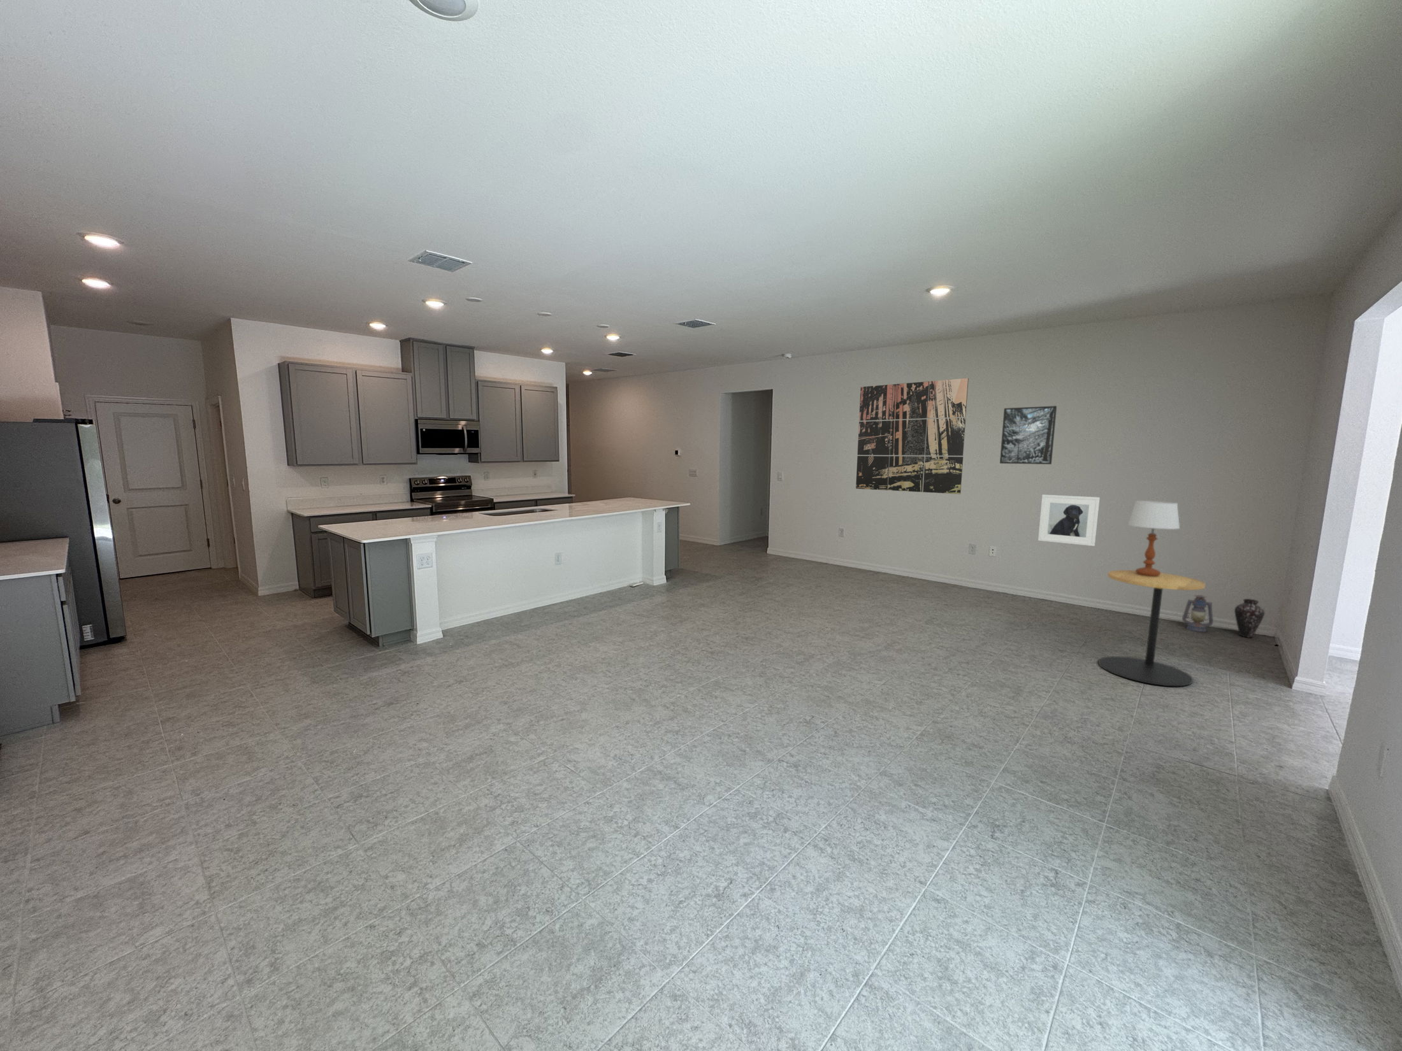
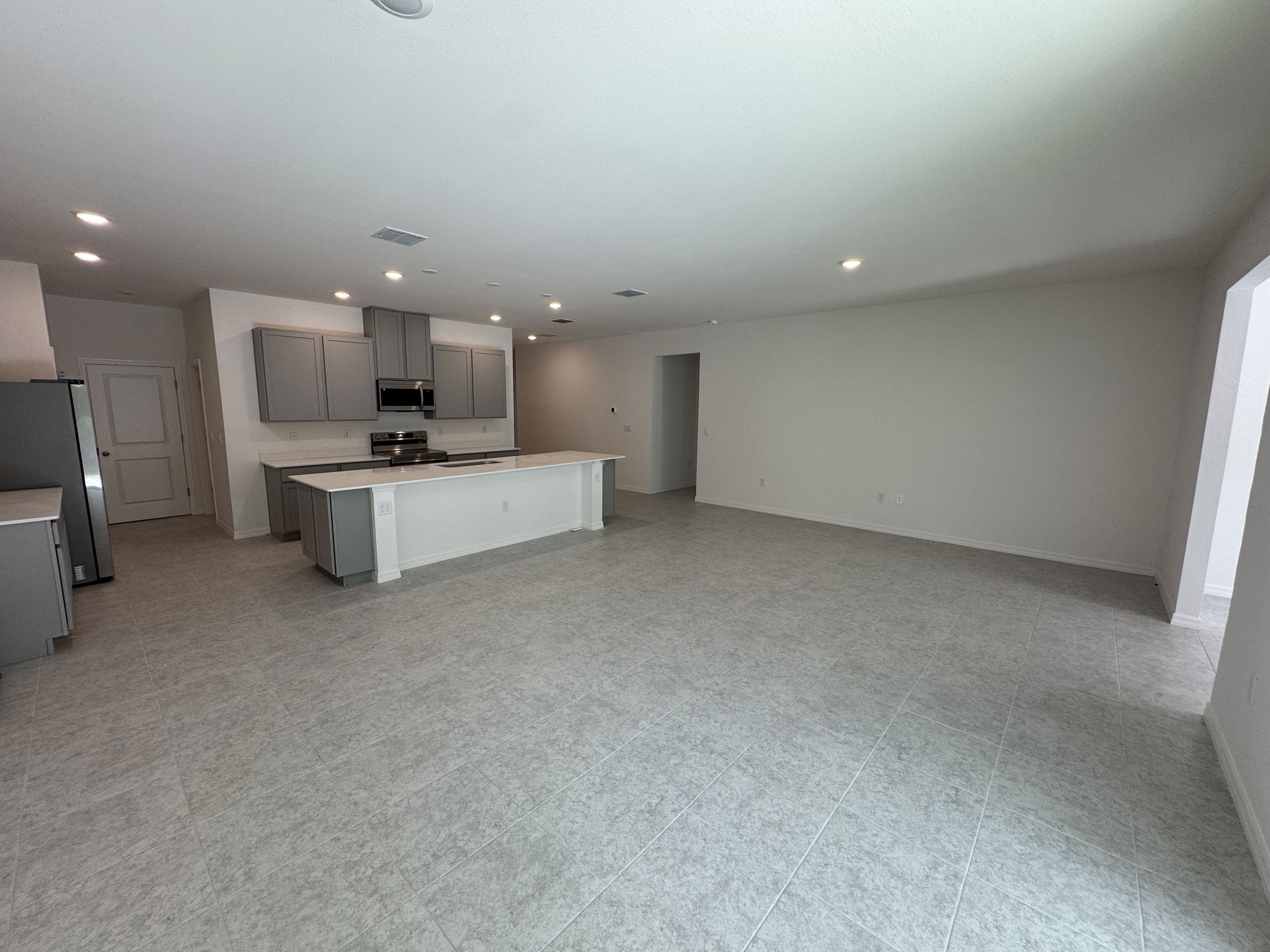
- wall art [856,378,968,495]
- side table [1098,570,1205,687]
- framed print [1038,493,1101,546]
- table lamp [1127,500,1180,576]
- vase [1234,598,1265,638]
- lantern [1181,594,1214,633]
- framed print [999,405,1058,465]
